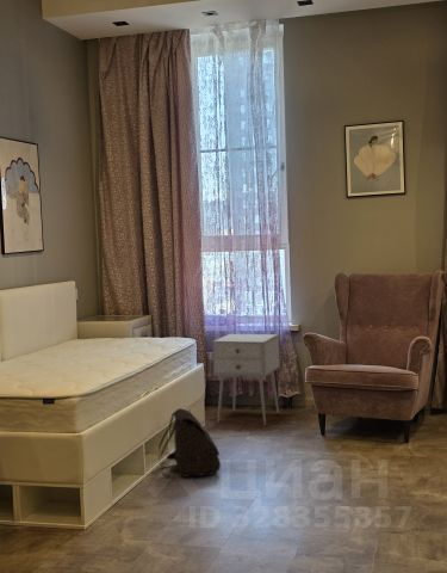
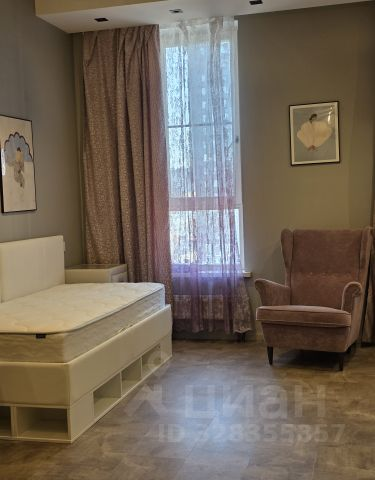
- nightstand [211,333,281,426]
- satchel [157,407,222,479]
